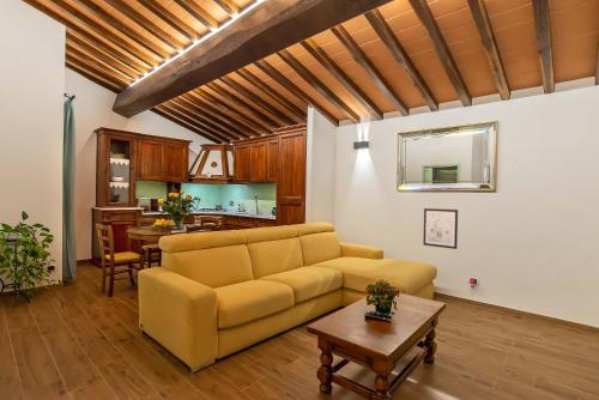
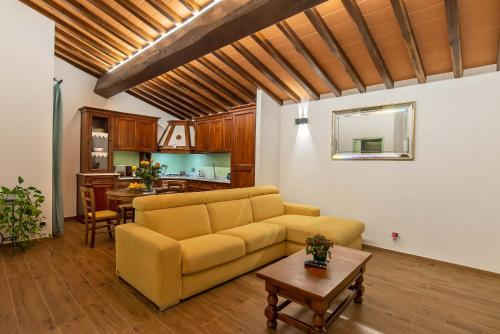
- wall art [422,207,459,250]
